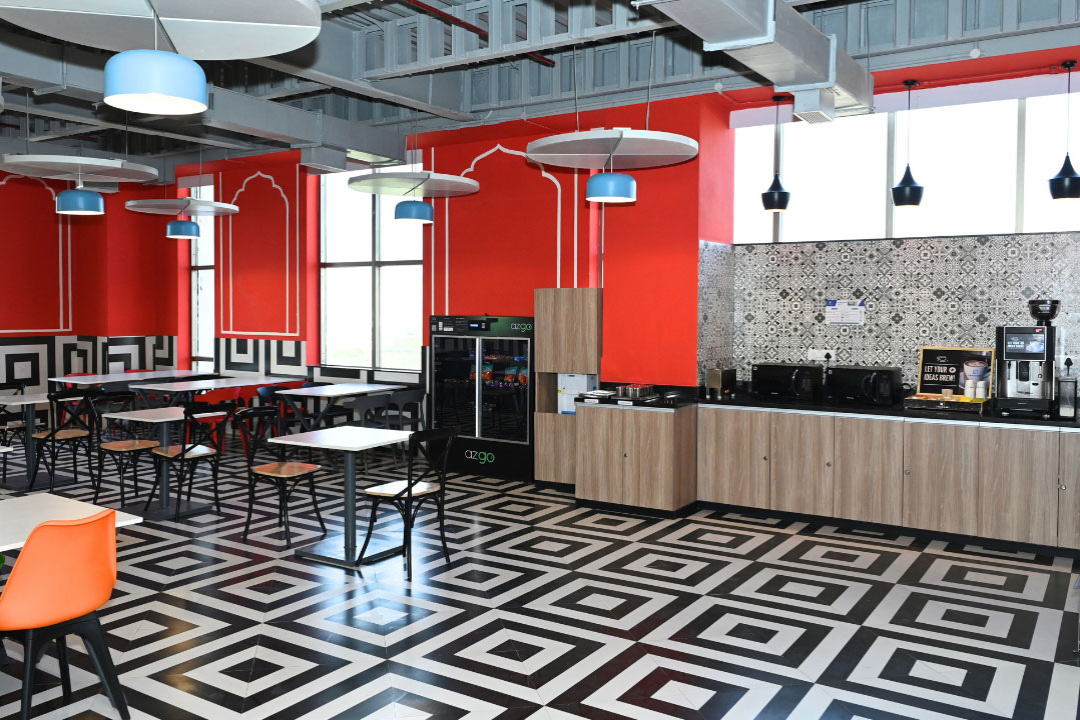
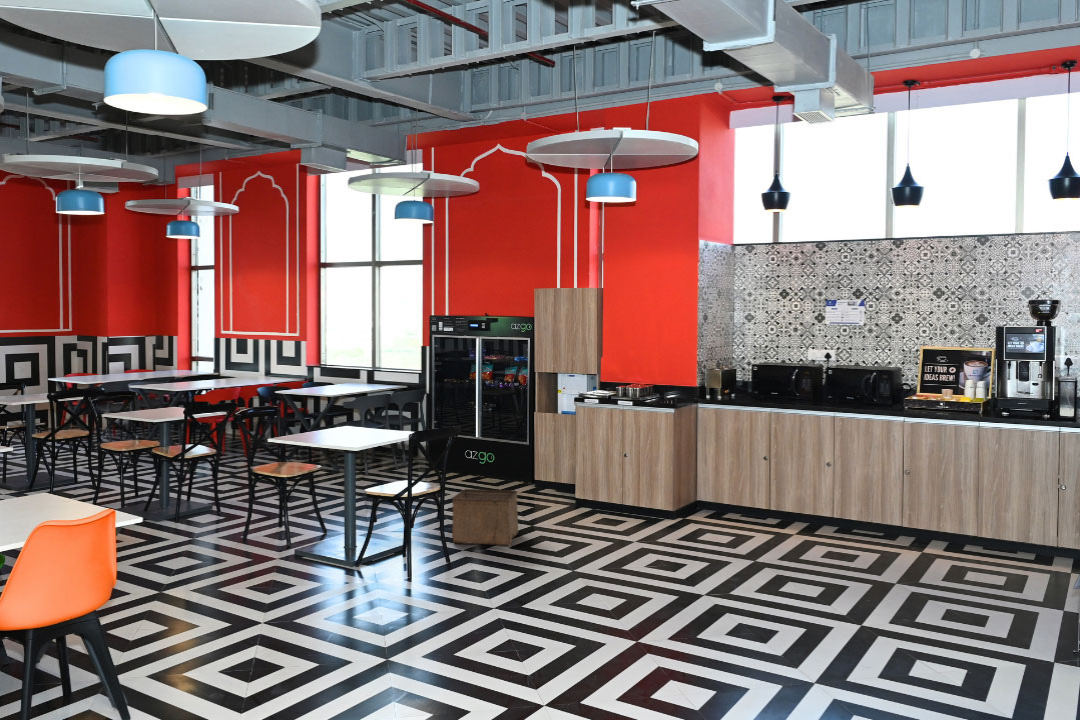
+ storage bin [451,488,519,546]
